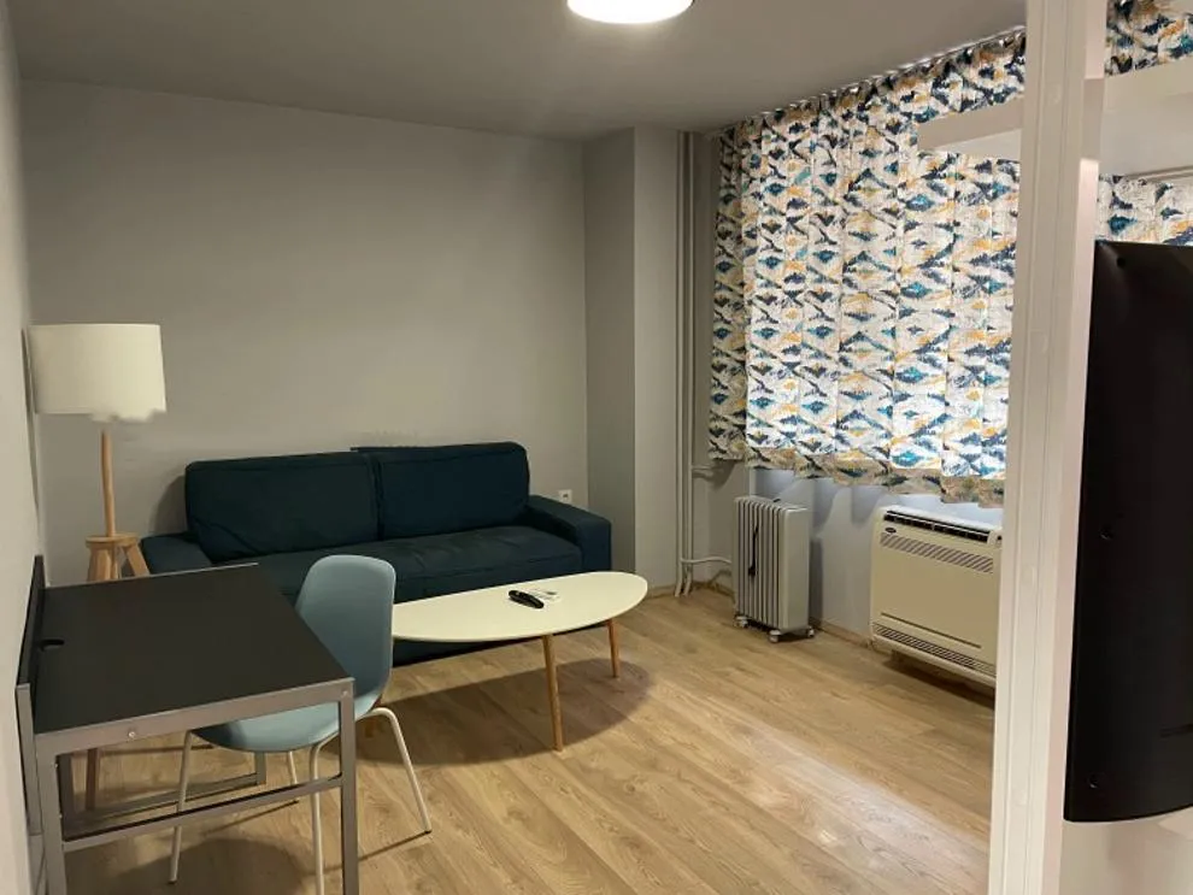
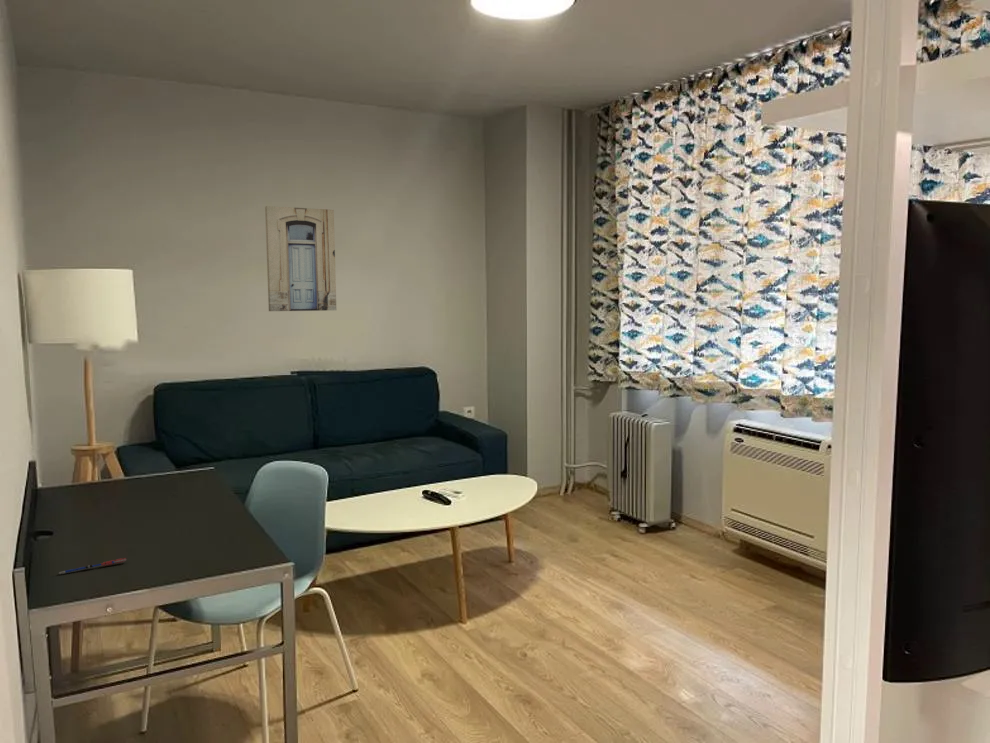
+ wall art [264,205,337,312]
+ pen [58,557,127,575]
